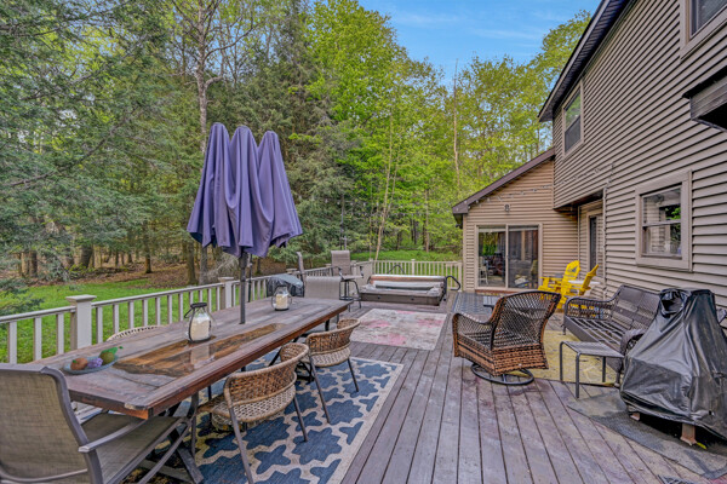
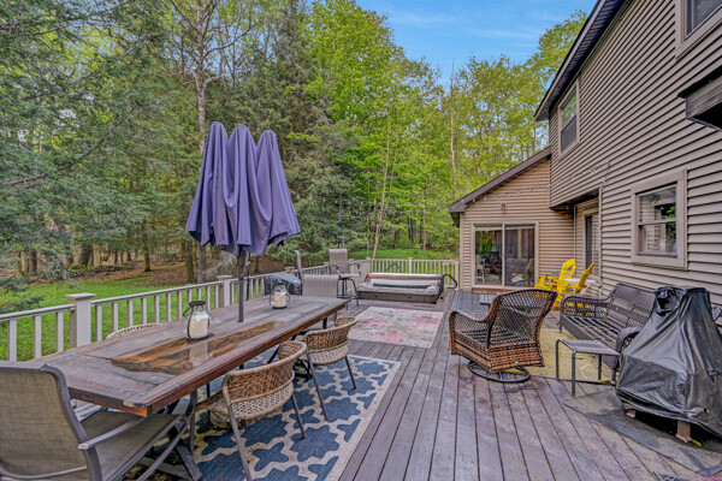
- fruit bowl [63,345,125,375]
